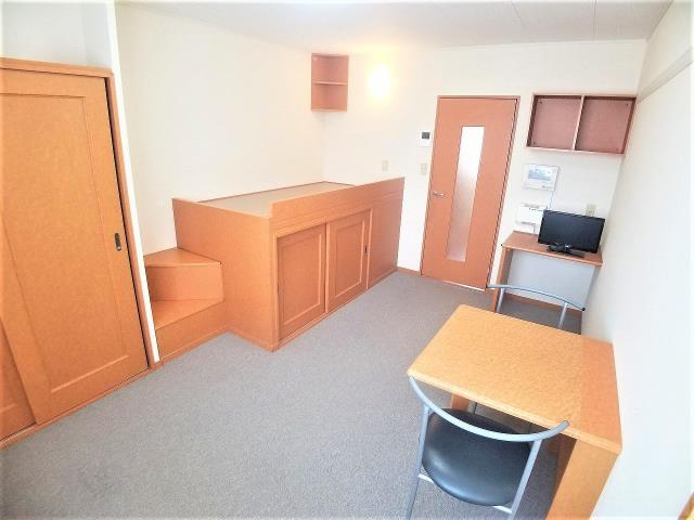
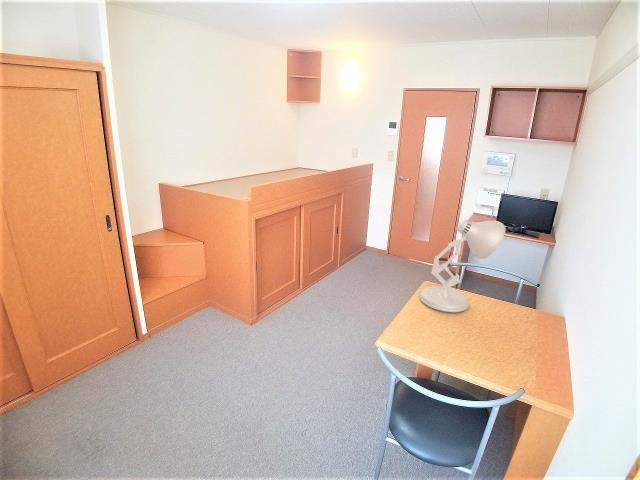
+ desk lamp [419,219,506,313]
